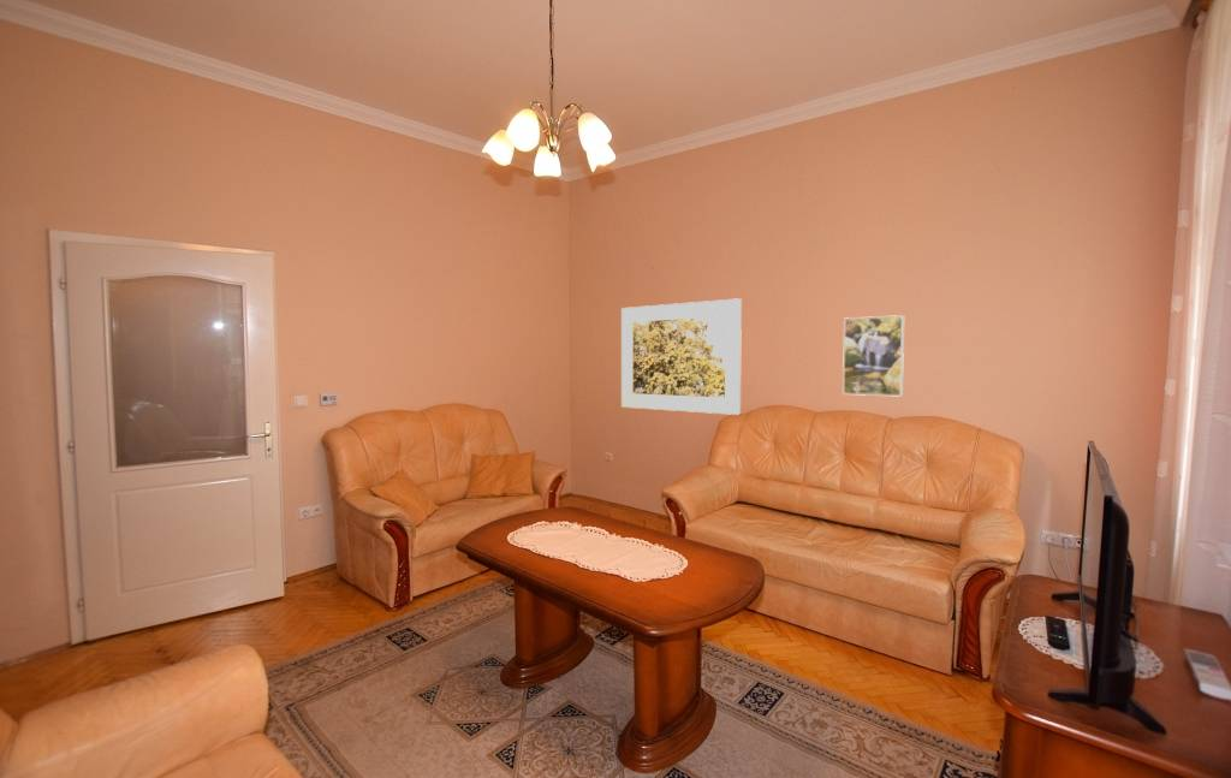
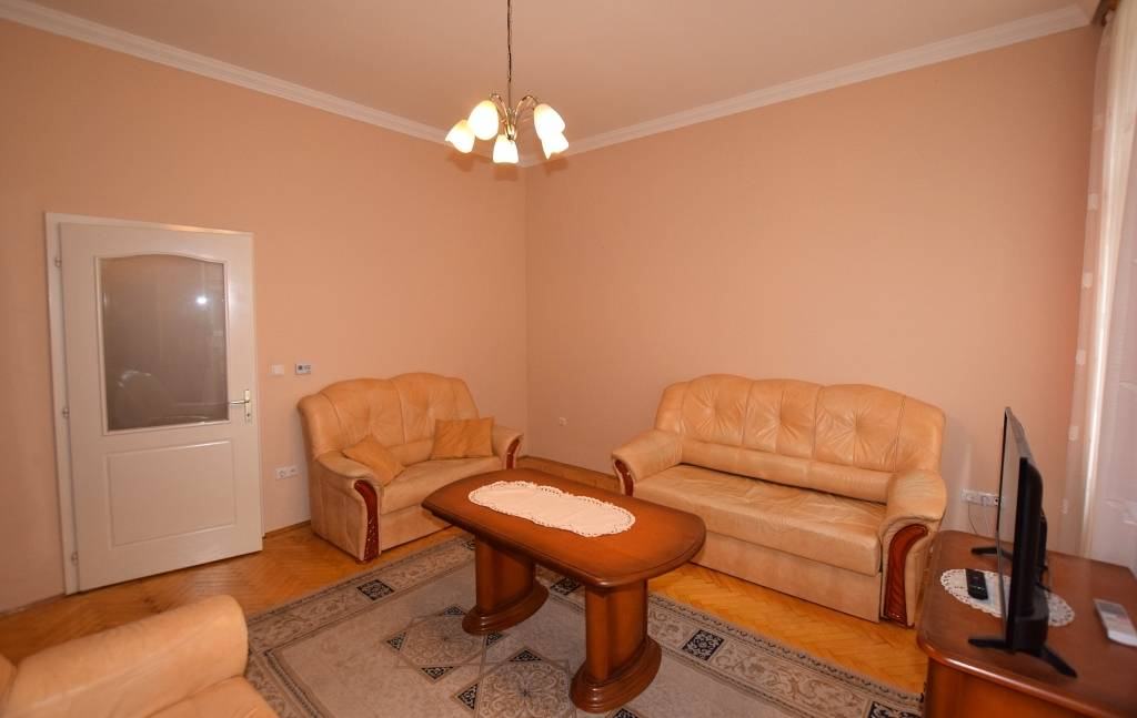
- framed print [620,297,743,416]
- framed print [842,314,905,398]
